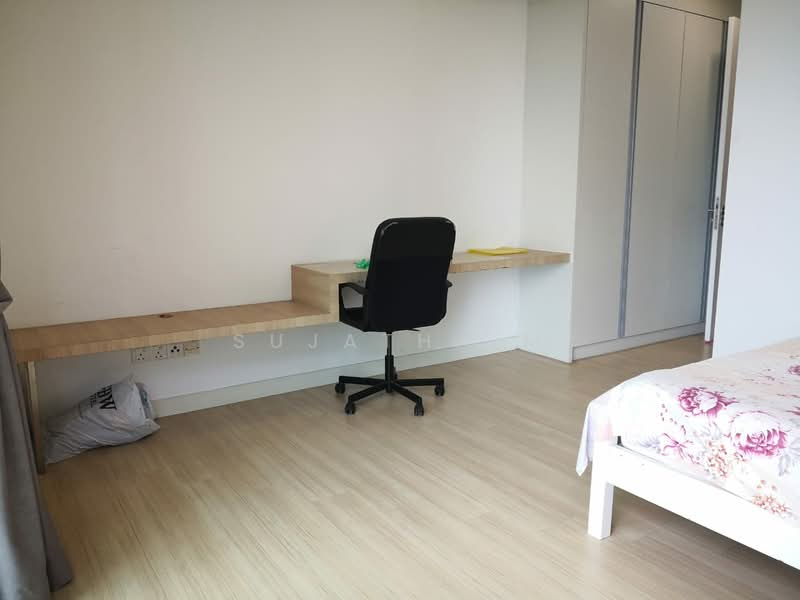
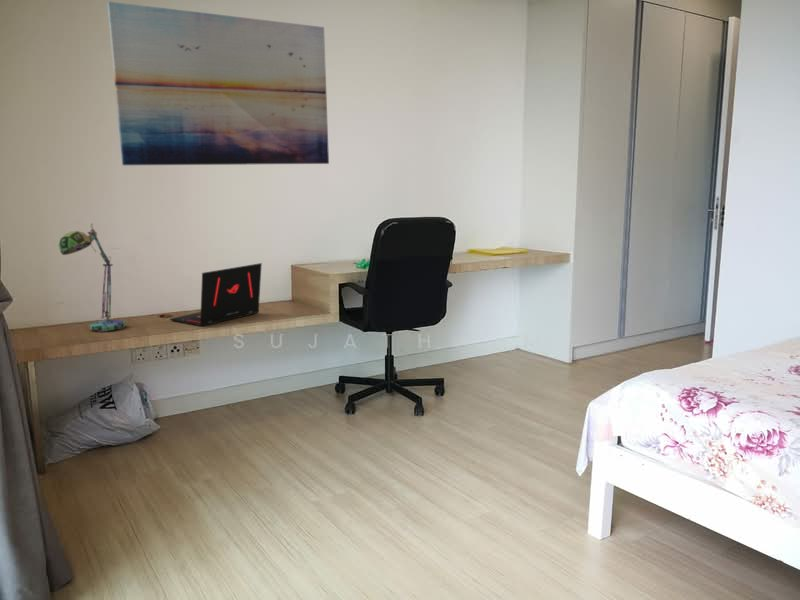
+ laptop [169,262,263,327]
+ wall art [106,1,330,166]
+ desk lamp [58,222,127,333]
